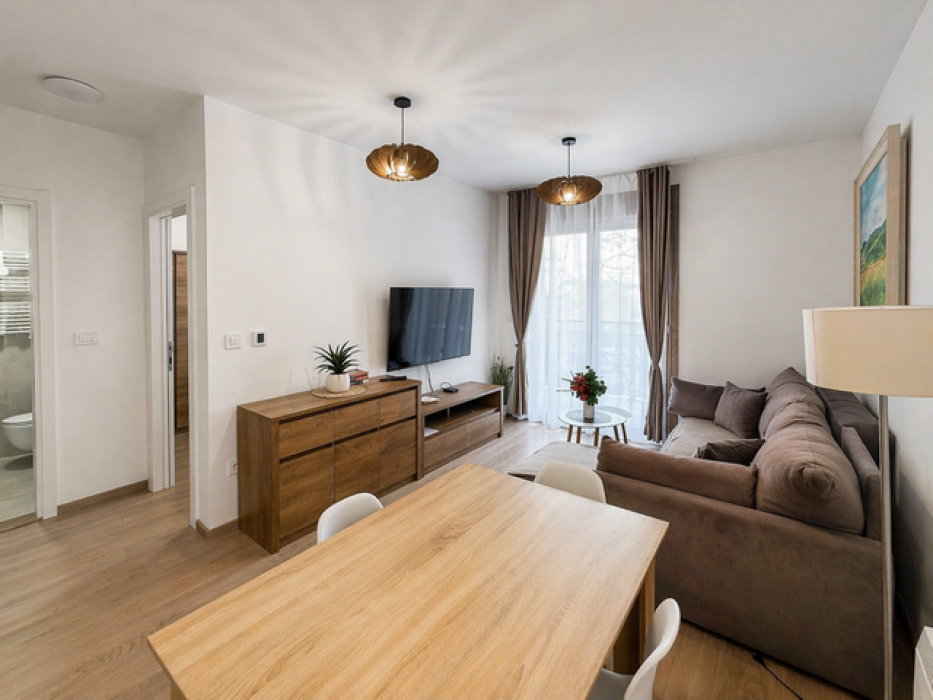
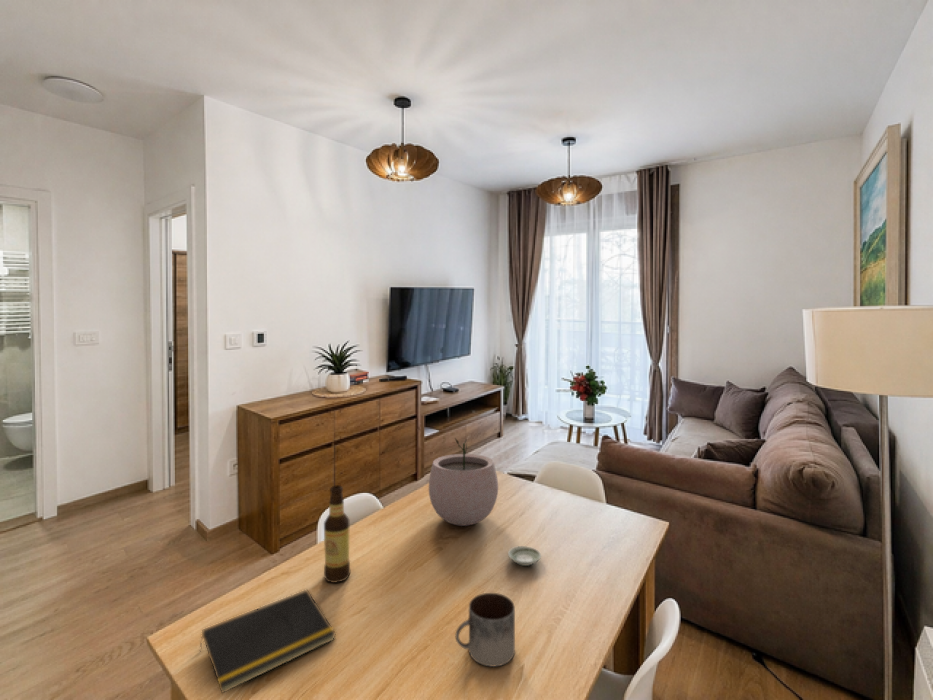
+ plant pot [428,435,499,527]
+ bottle [323,484,351,584]
+ notepad [198,589,337,694]
+ saucer [507,545,542,567]
+ mug [454,592,516,668]
